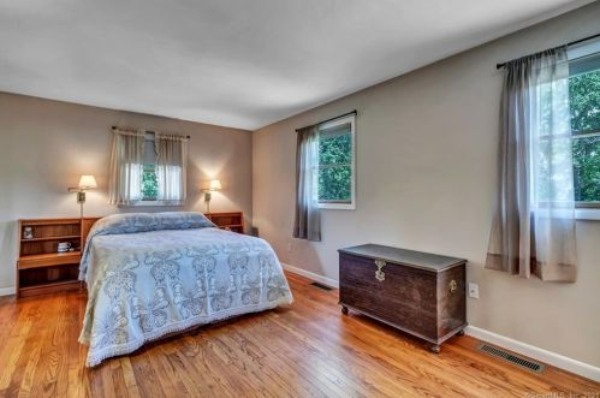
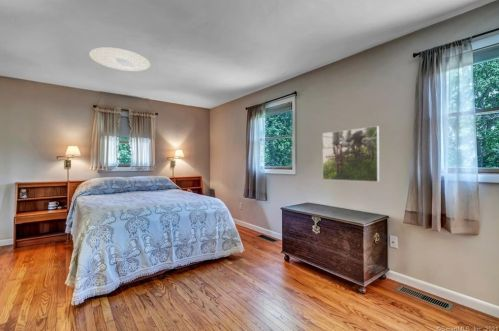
+ ceiling light [89,46,151,72]
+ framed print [322,125,380,183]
